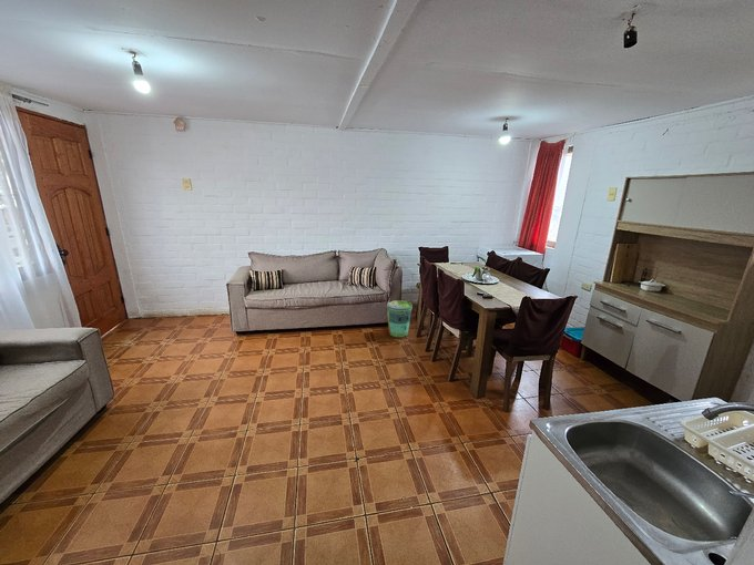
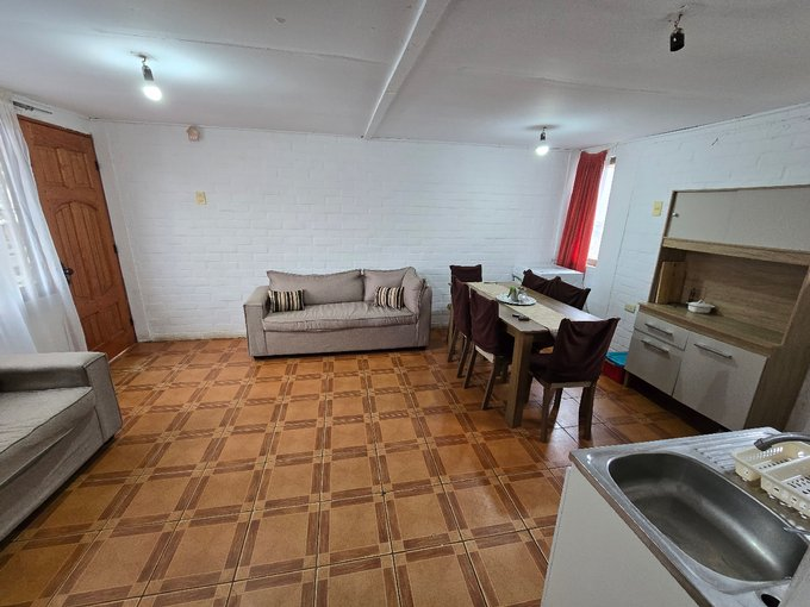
- trash can [386,299,414,338]
